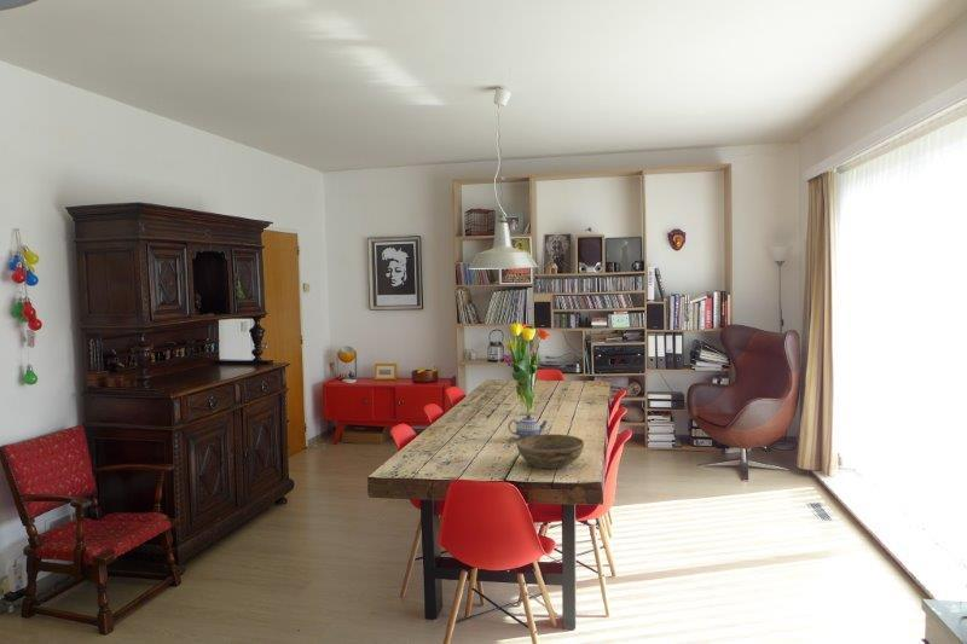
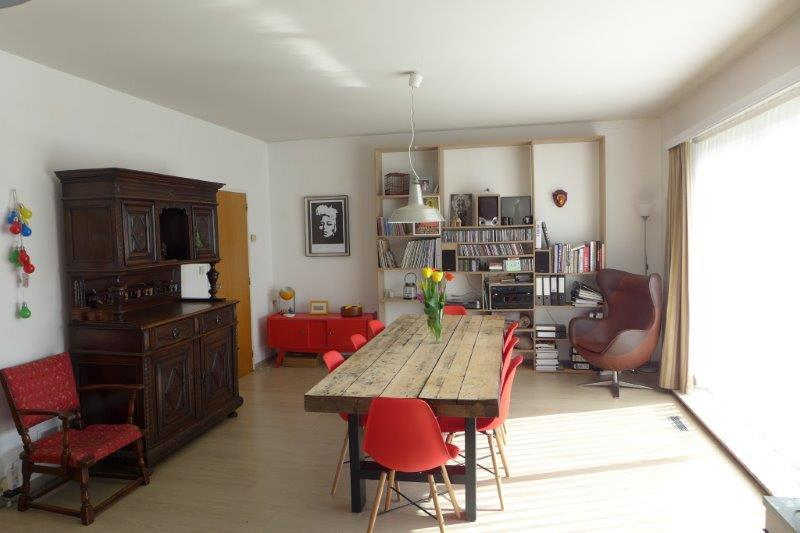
- bowl [516,434,585,470]
- teapot [508,413,550,440]
